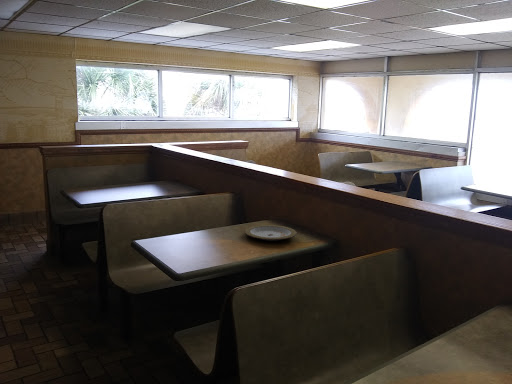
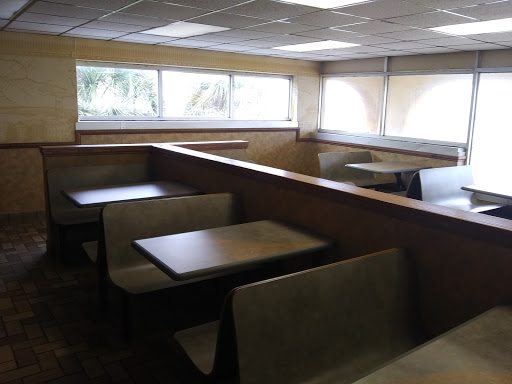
- plate [244,224,298,242]
